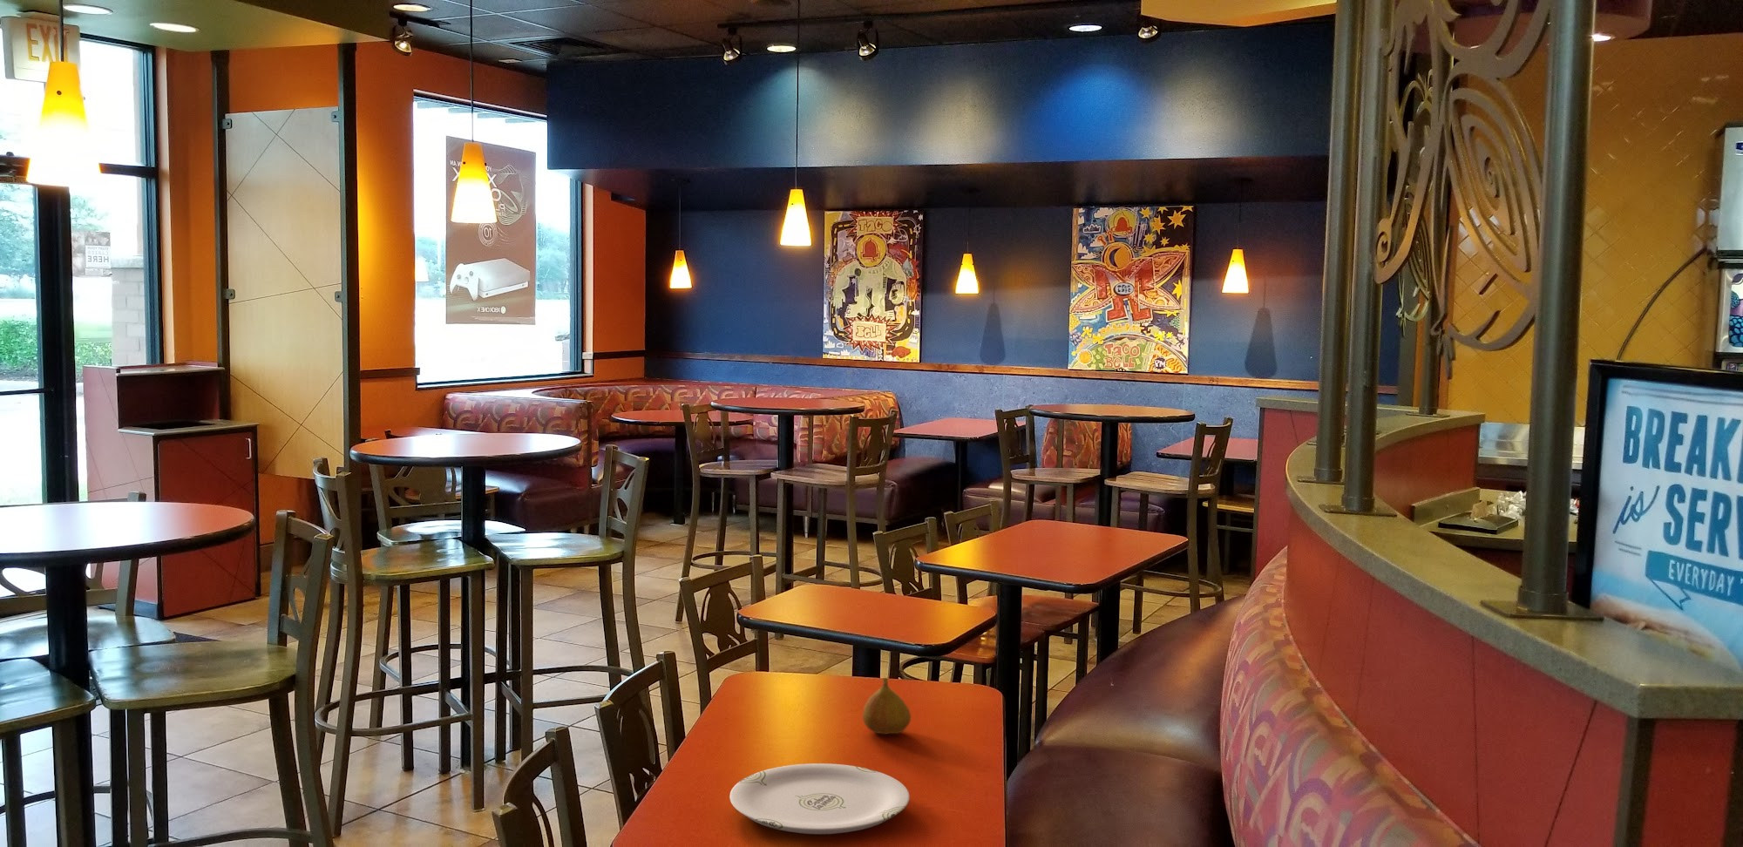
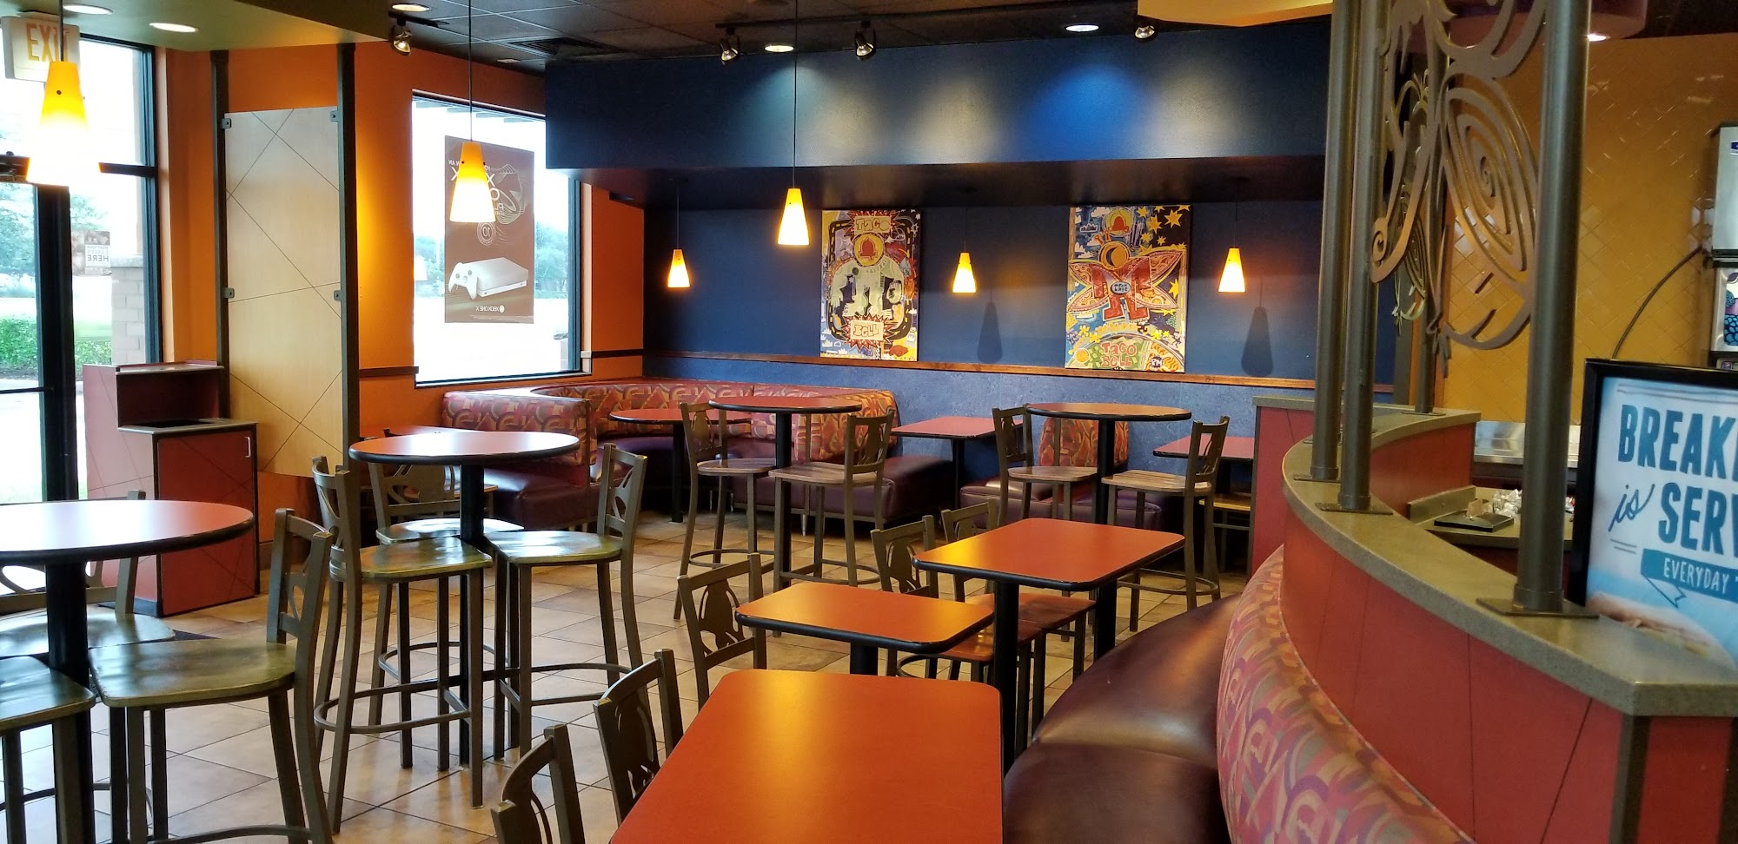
- fruit [861,676,912,736]
- plate [728,763,910,835]
